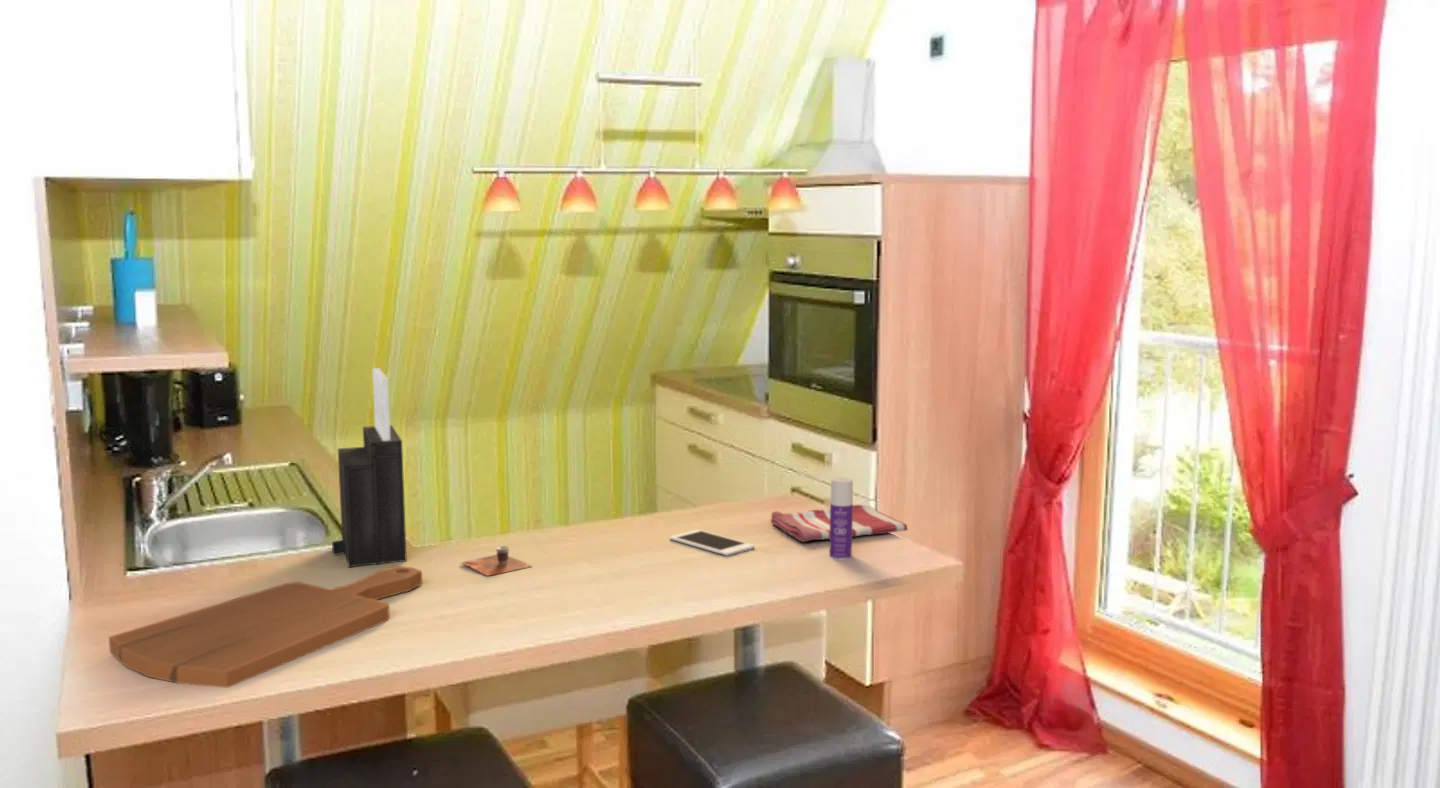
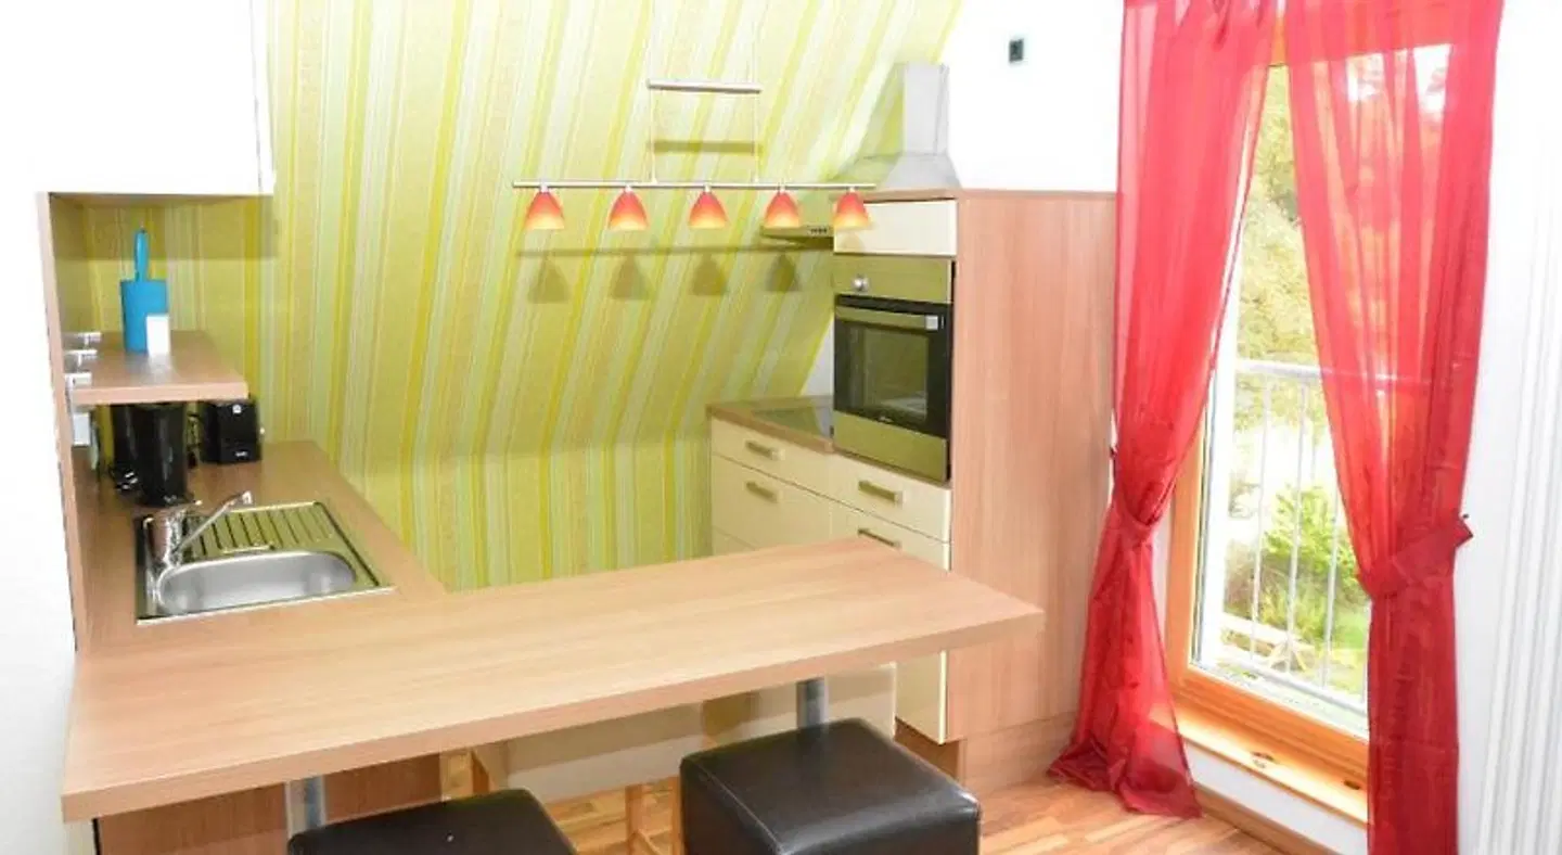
- cell phone [669,529,755,557]
- cup [459,545,533,577]
- bottle [828,476,854,560]
- knife block [331,367,408,568]
- cutting board [108,565,423,689]
- dish towel [770,504,909,543]
